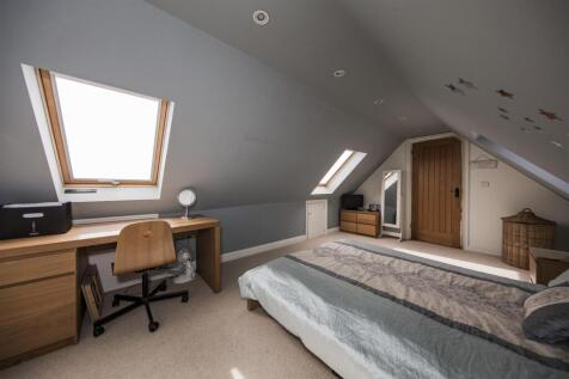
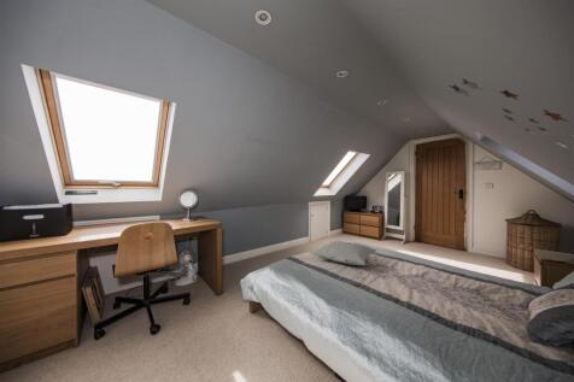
+ pillow [309,240,377,266]
